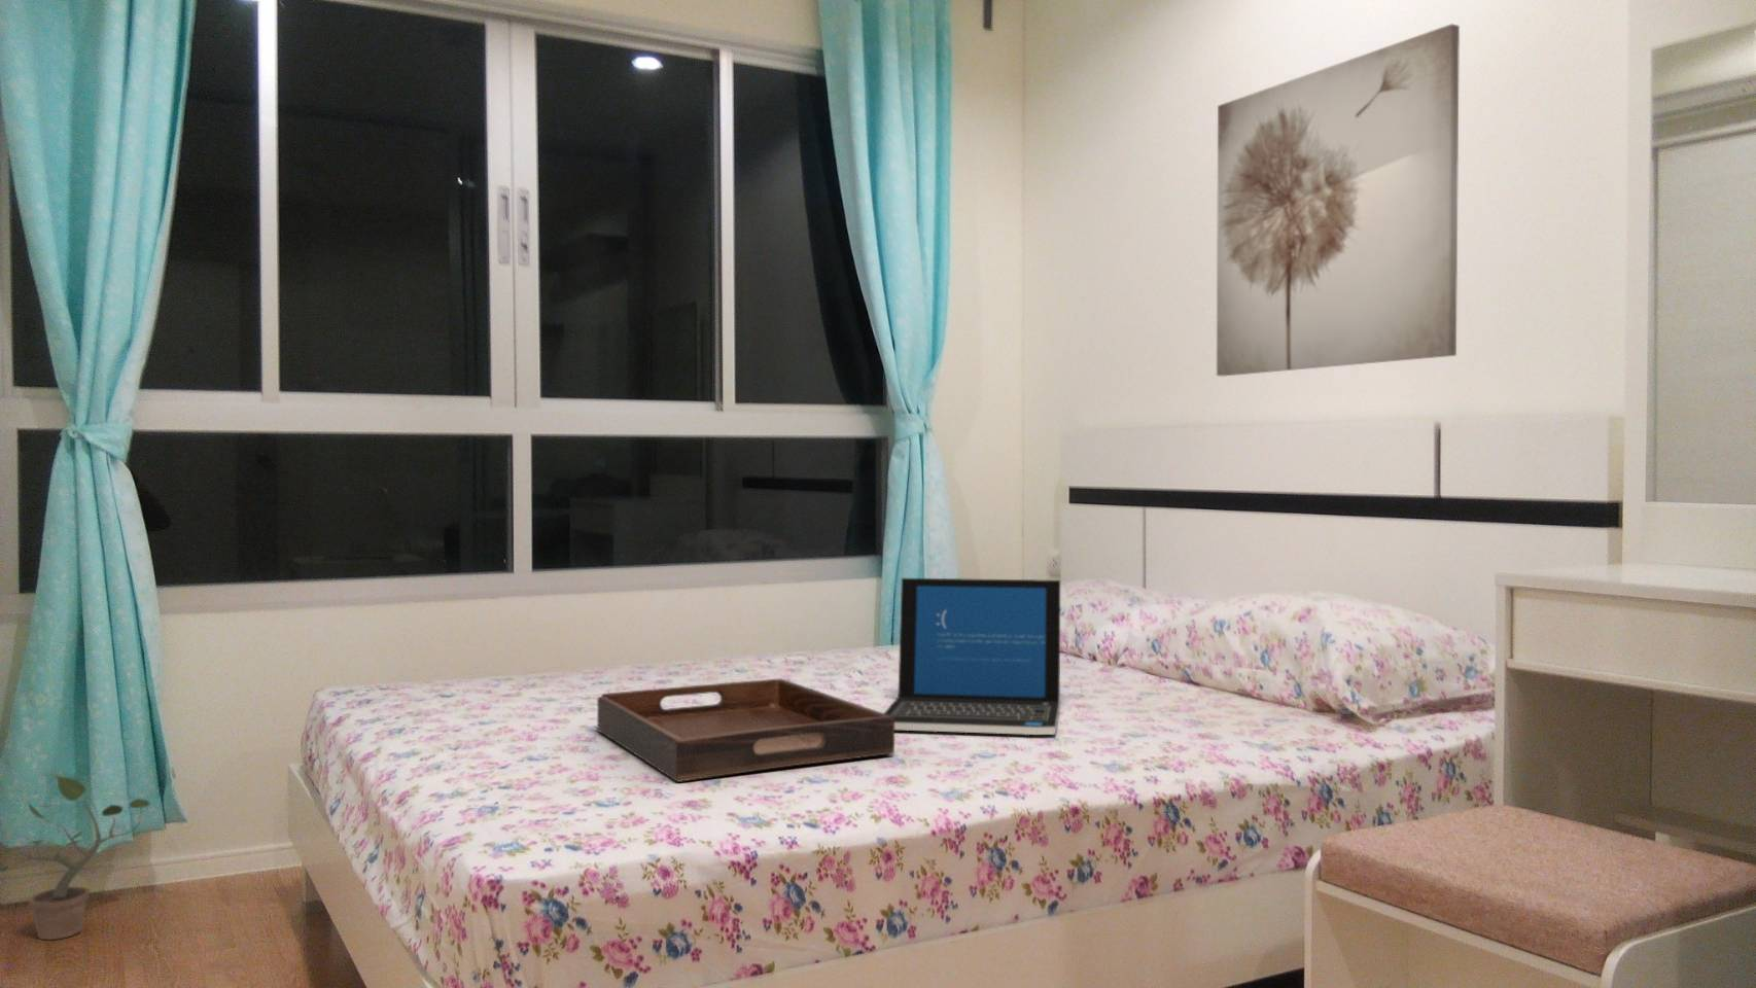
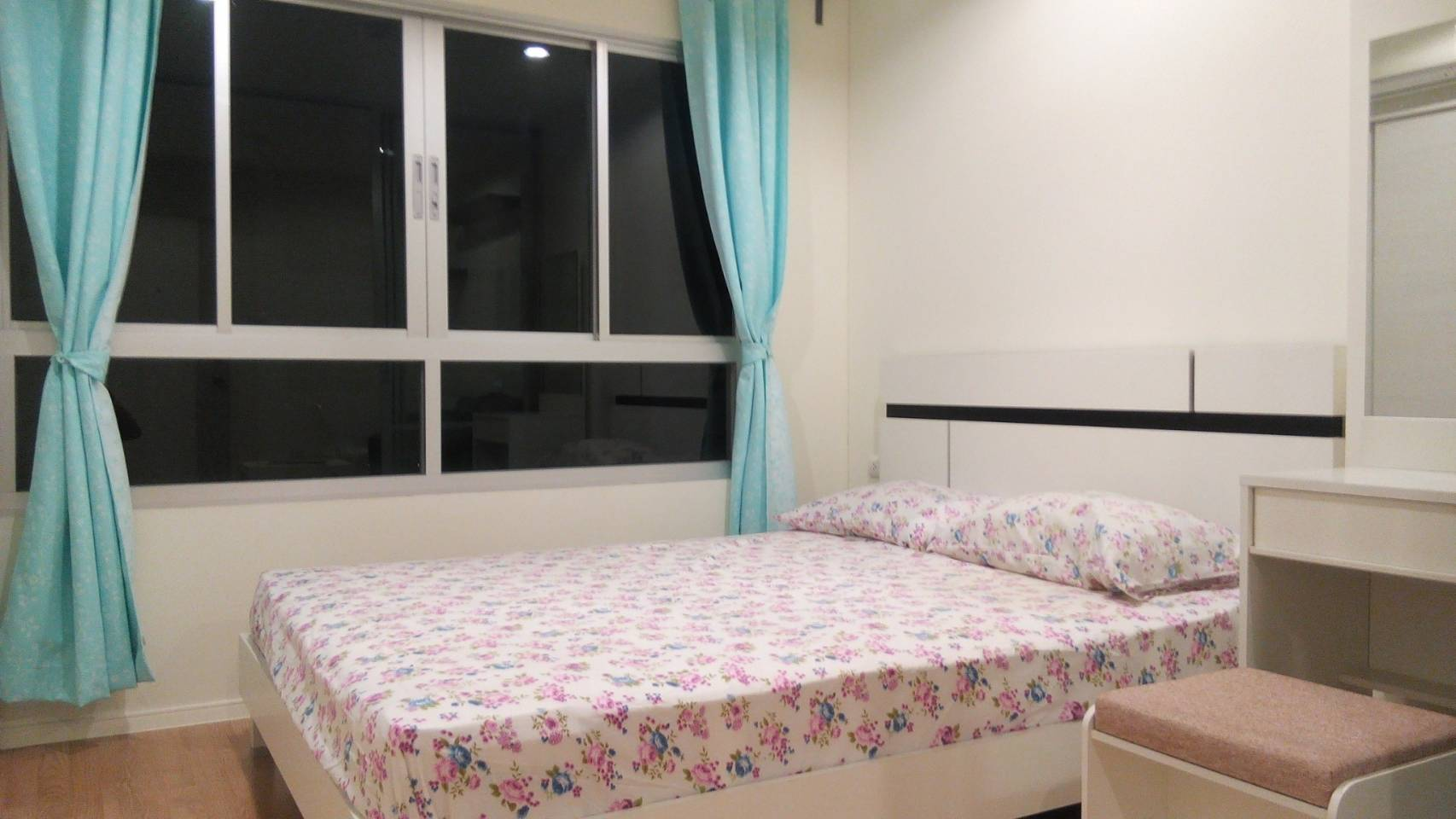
- potted plant [0,774,151,941]
- serving tray [596,678,896,783]
- laptop [883,578,1061,736]
- wall art [1216,23,1461,376]
